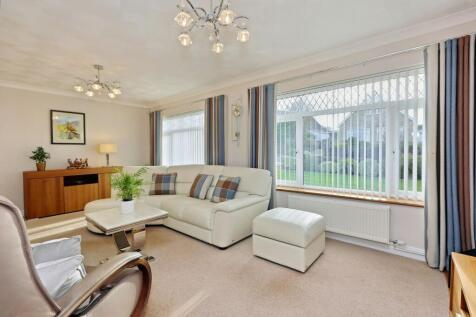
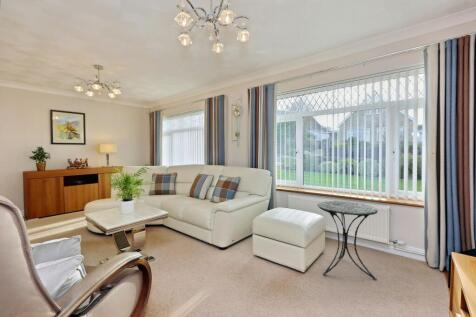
+ side table [316,200,379,281]
